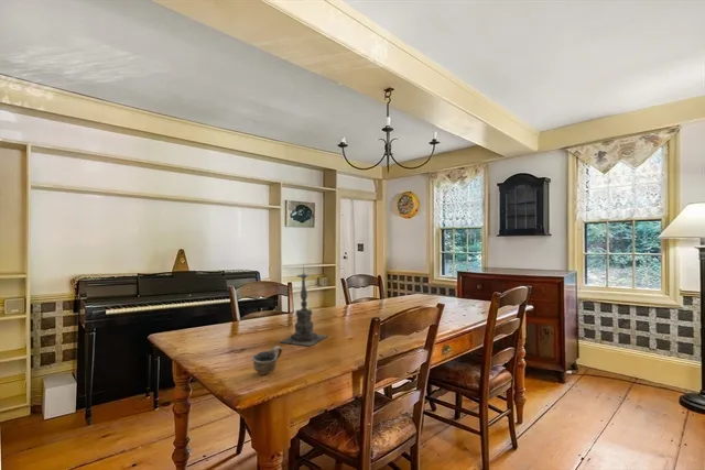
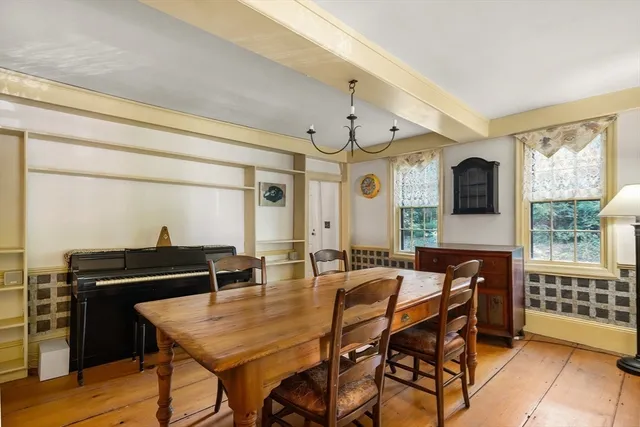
- candle holder [279,263,328,347]
- cup [251,345,283,376]
